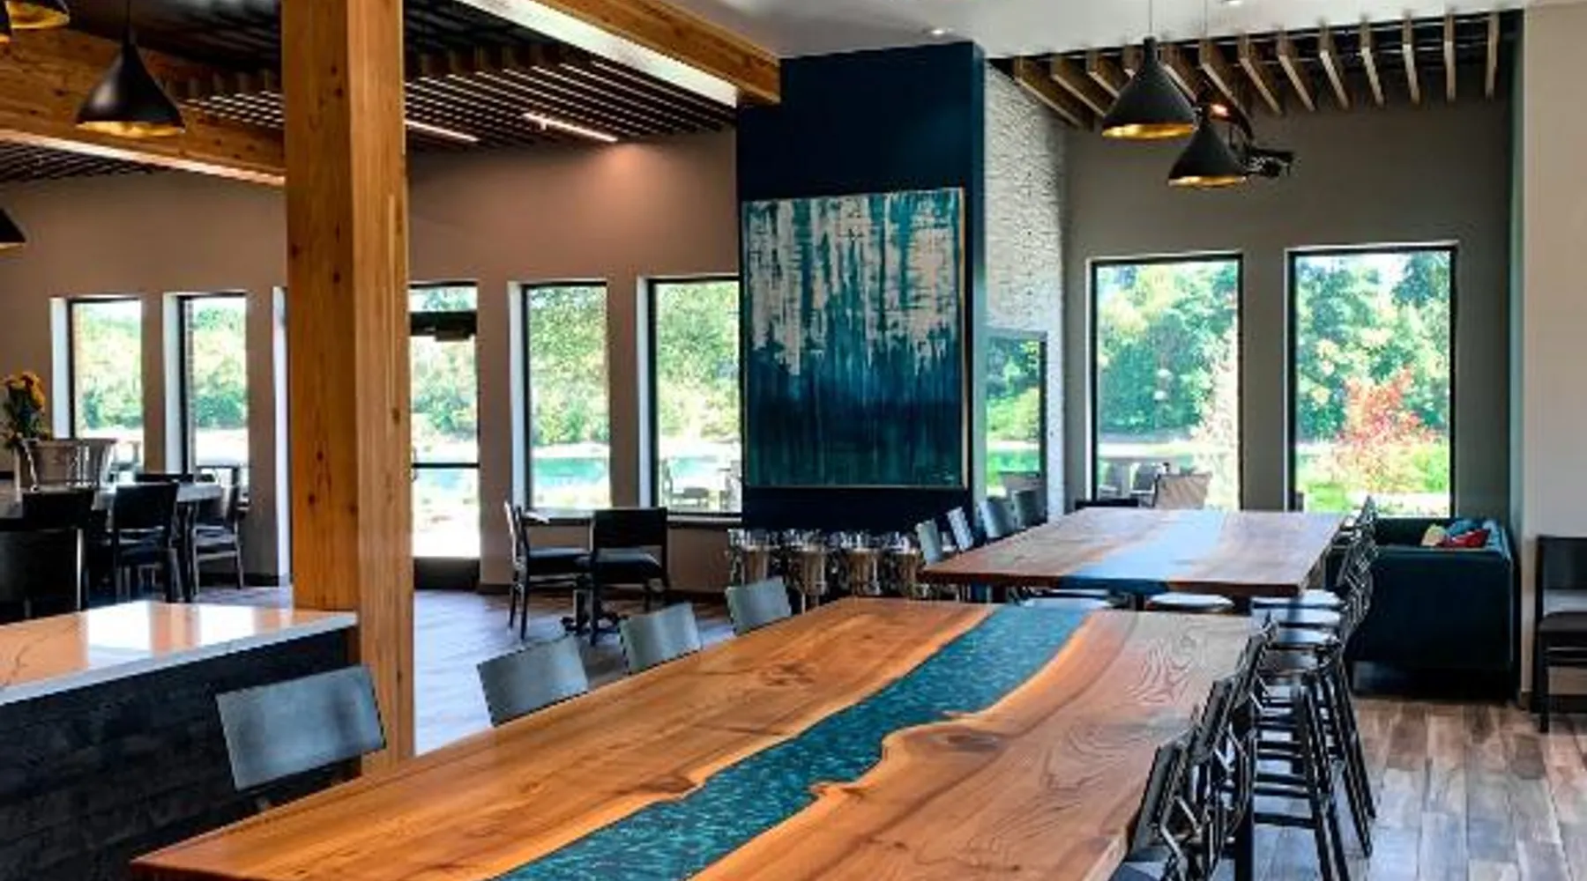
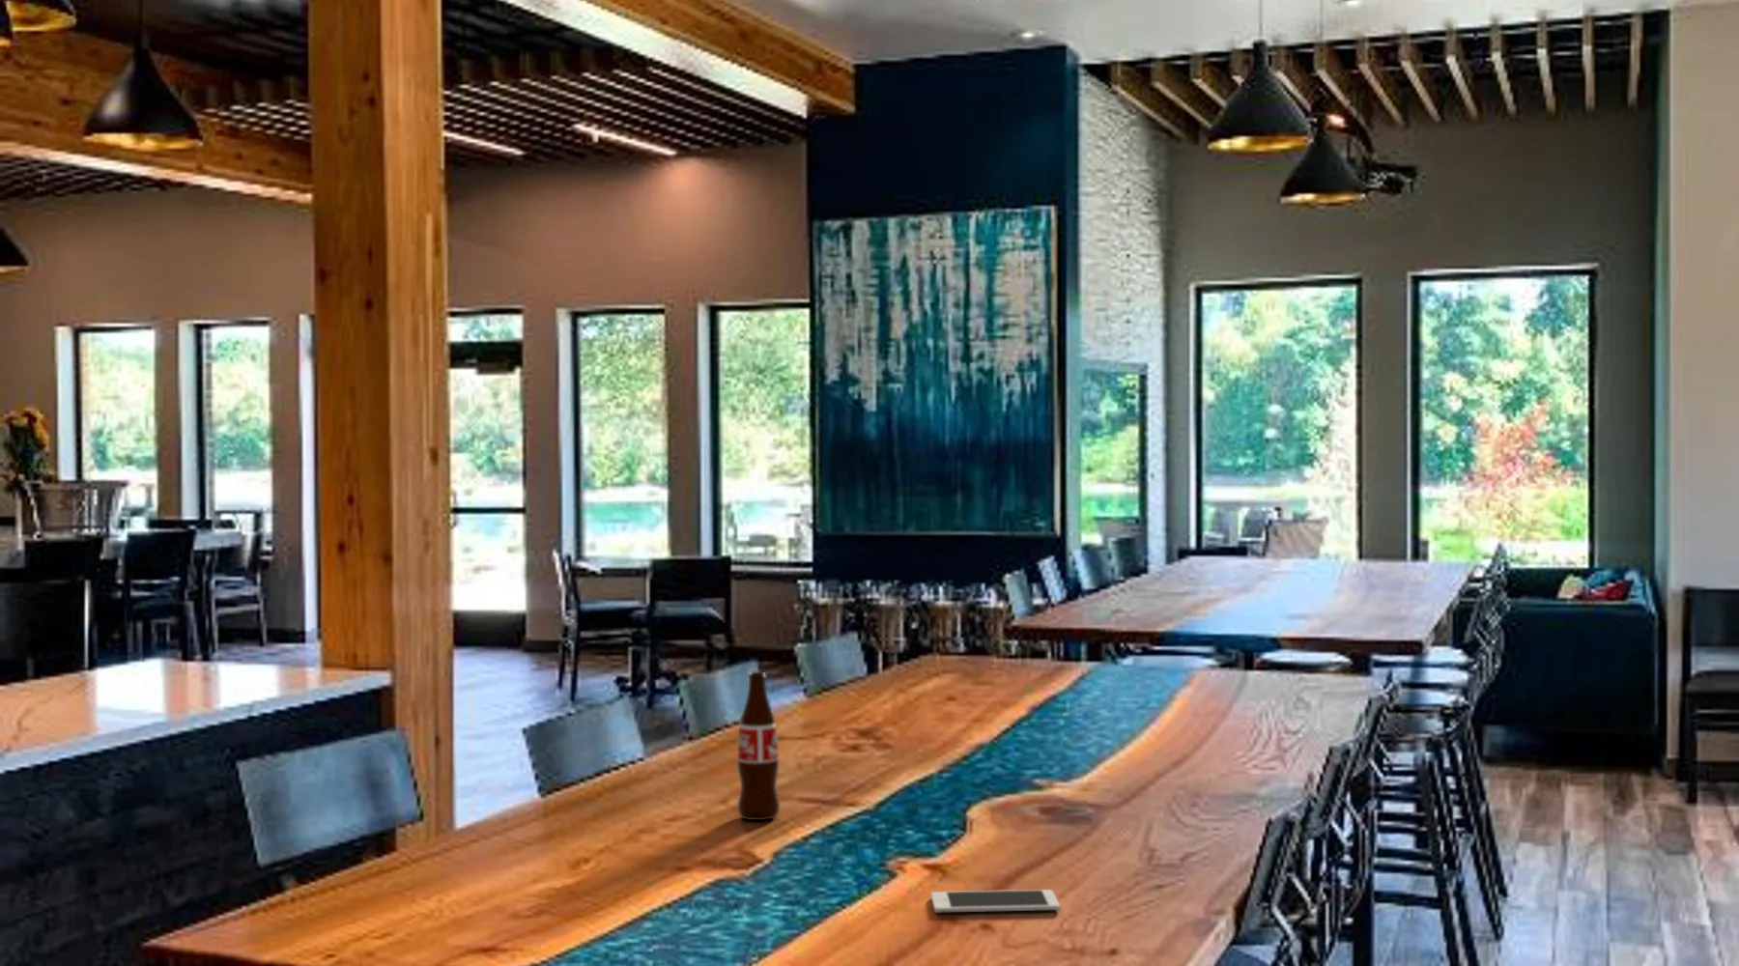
+ bottle [736,671,780,821]
+ cell phone [930,889,1061,914]
